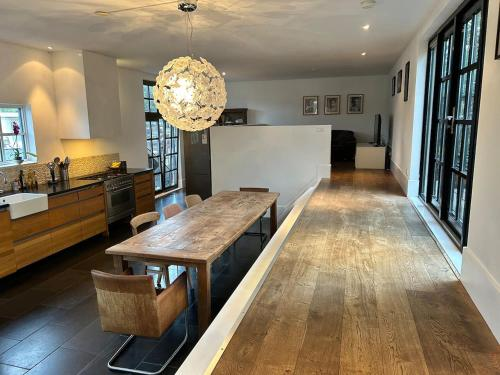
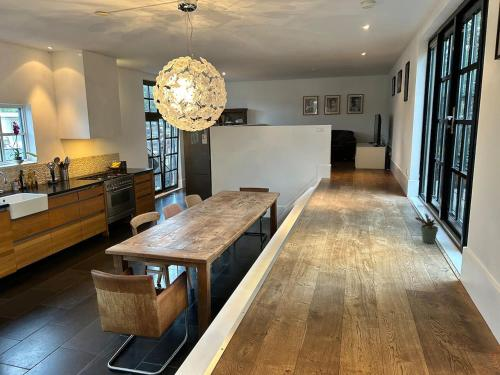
+ potted plant [414,213,439,244]
